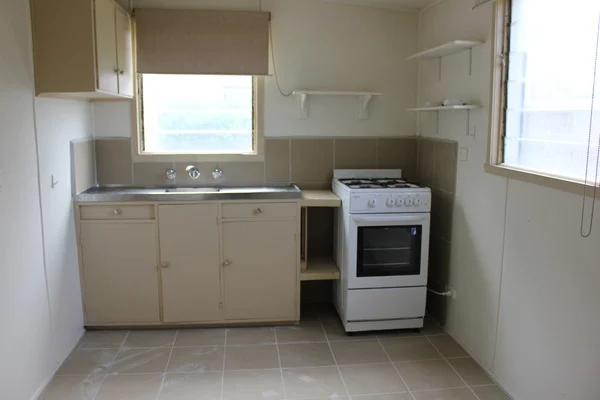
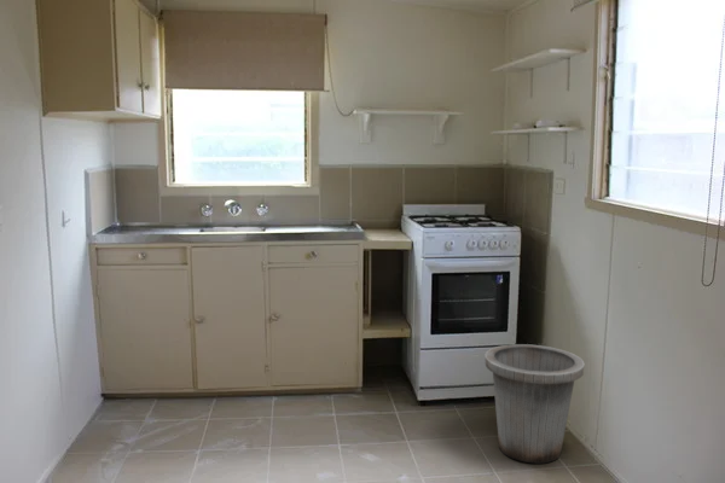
+ trash can [485,343,585,465]
